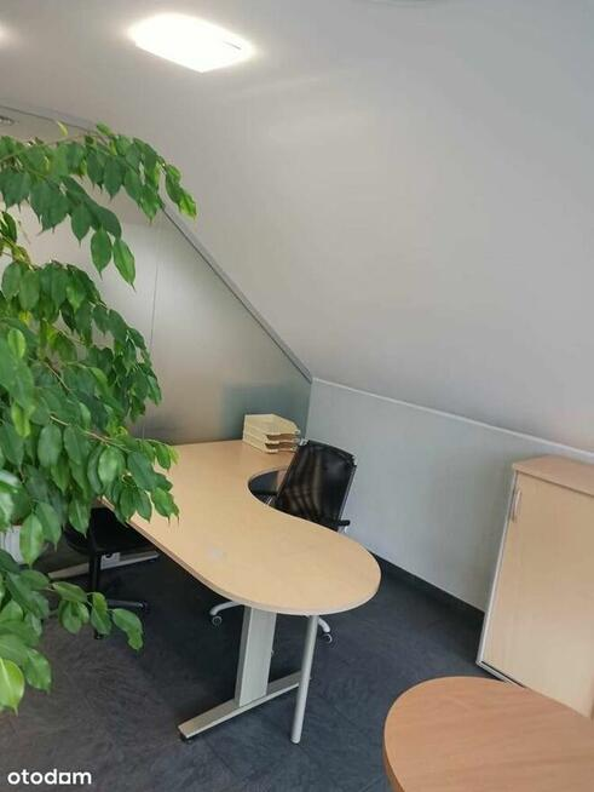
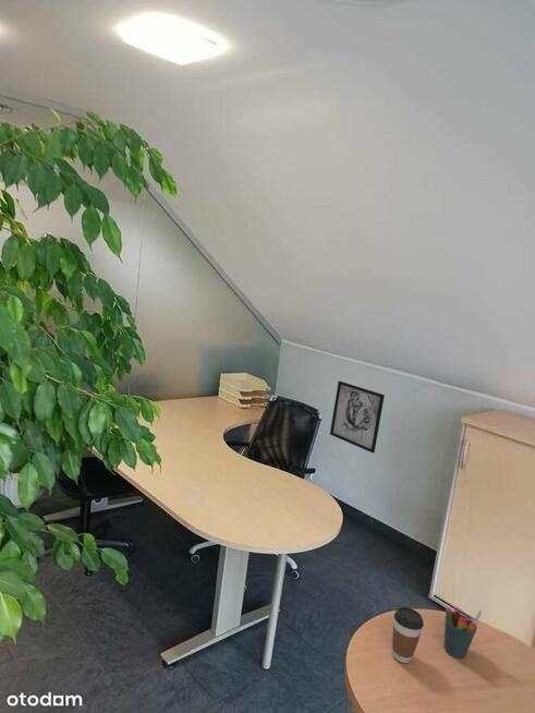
+ pen holder [443,607,483,658]
+ wall art [329,380,386,454]
+ coffee cup [391,606,425,664]
